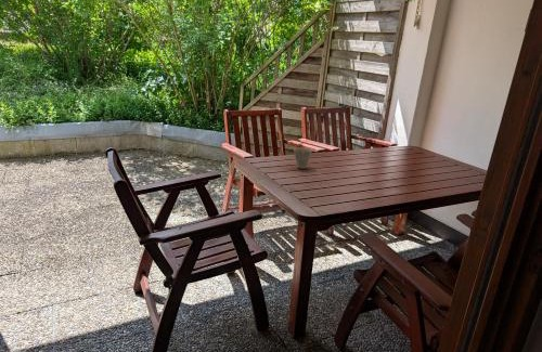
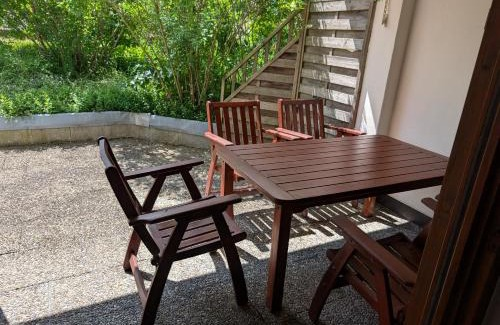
- cup [293,146,313,170]
